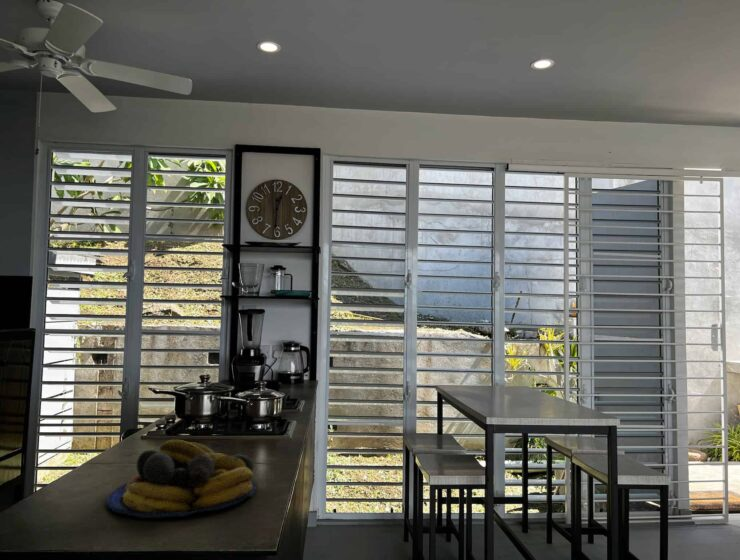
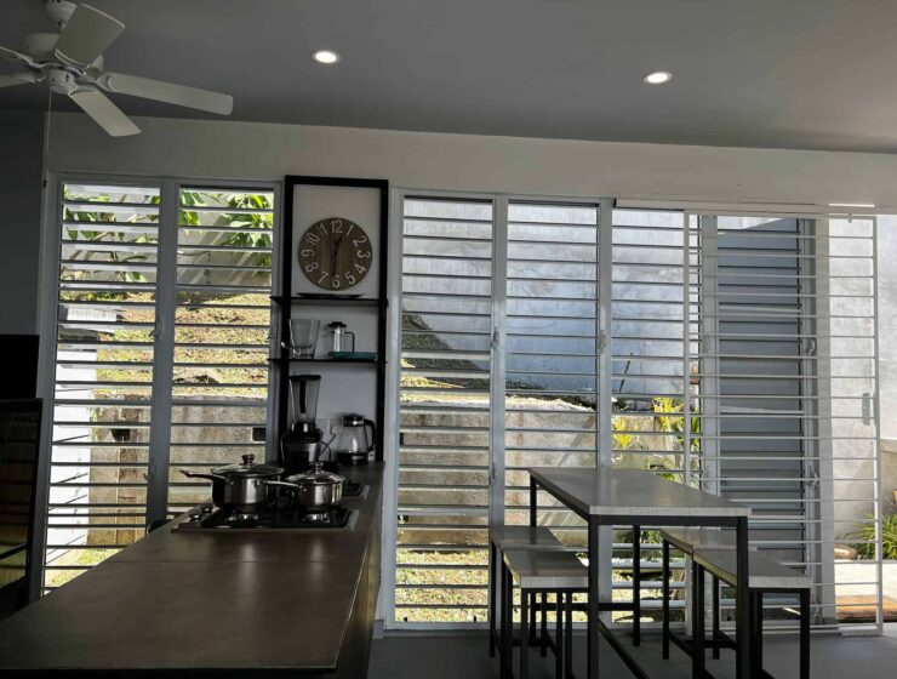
- fruit bowl [105,439,258,519]
